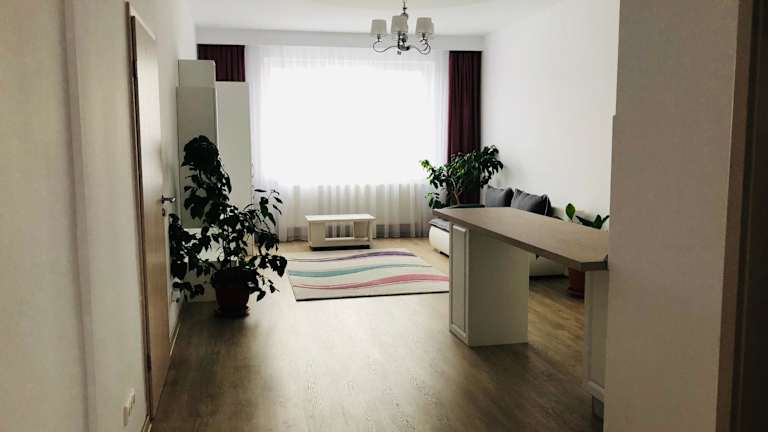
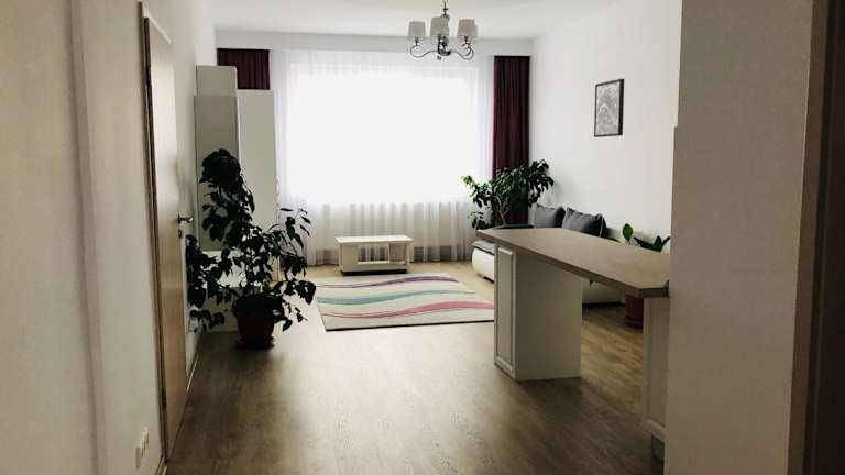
+ wall art [593,78,625,139]
